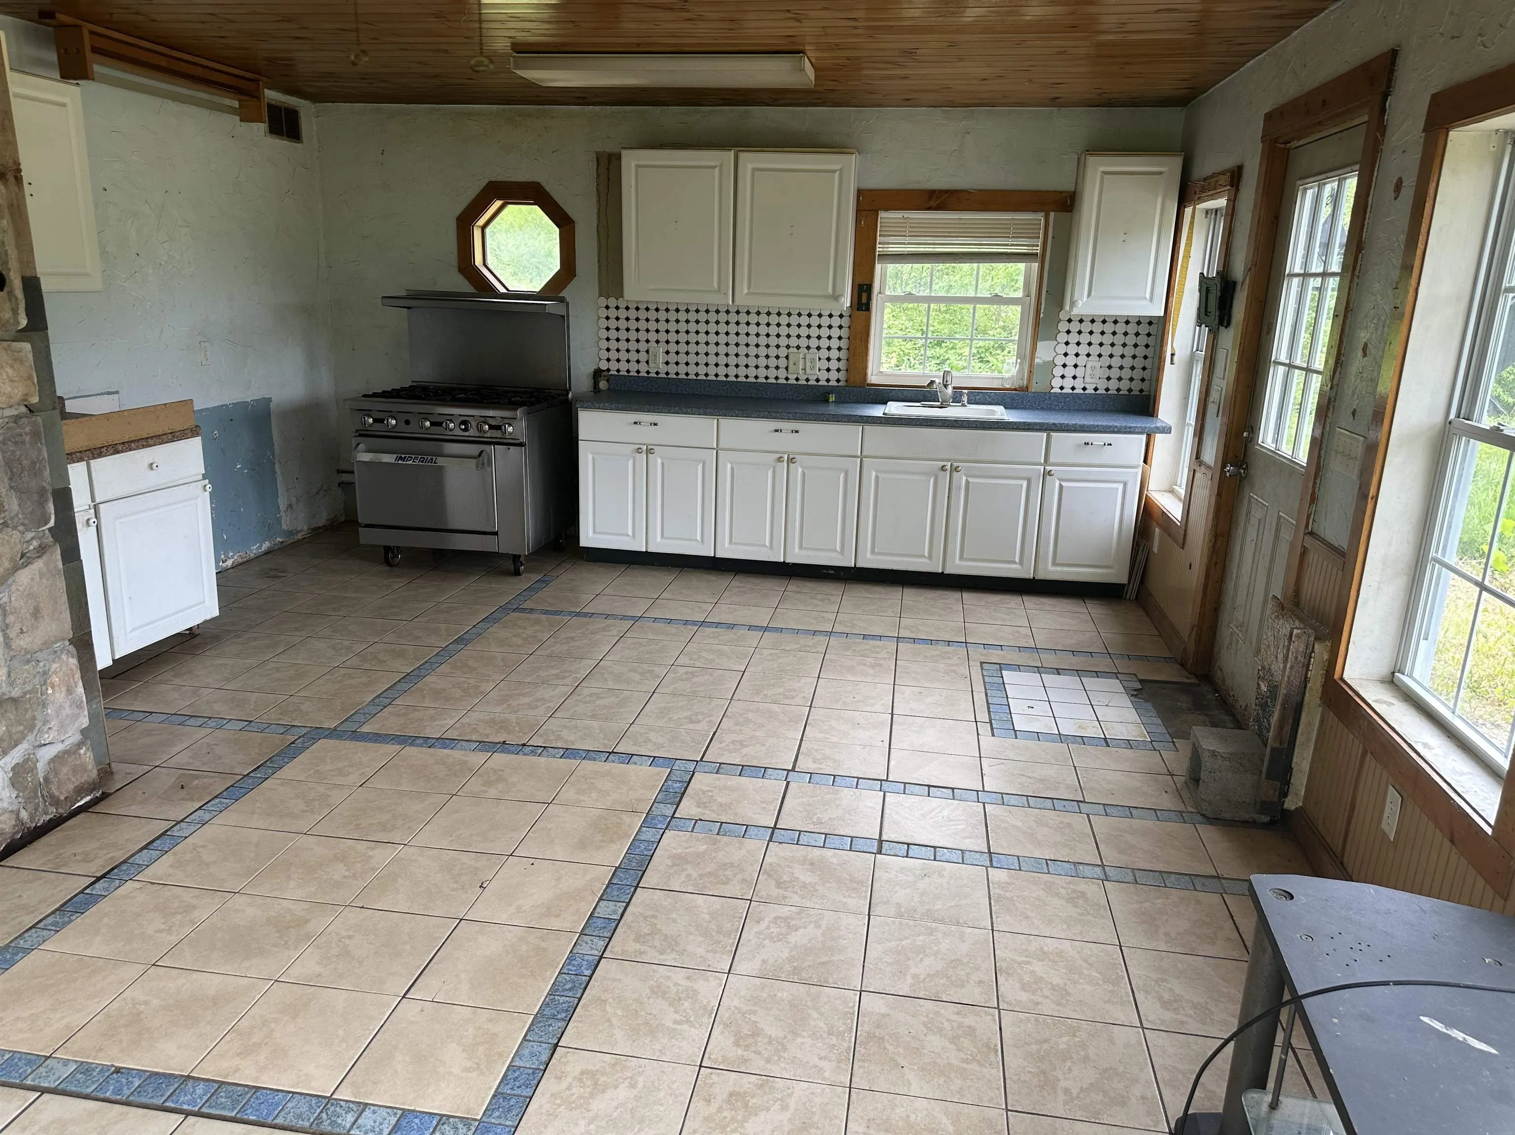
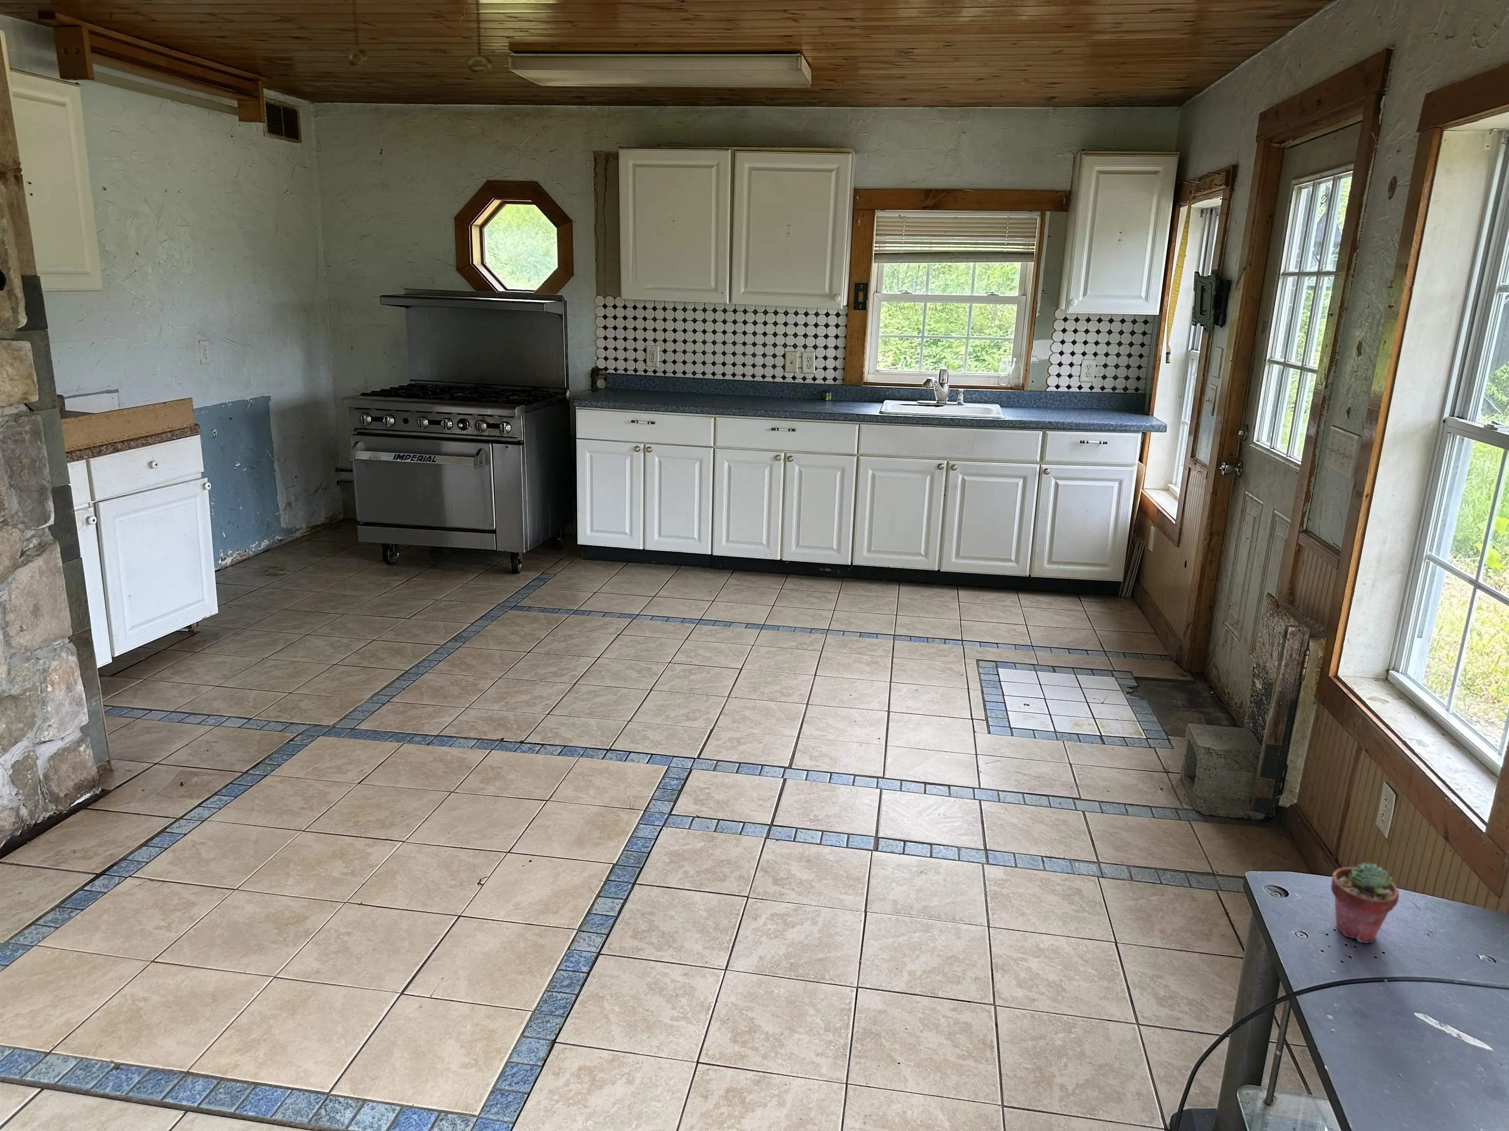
+ potted succulent [1331,863,1400,943]
